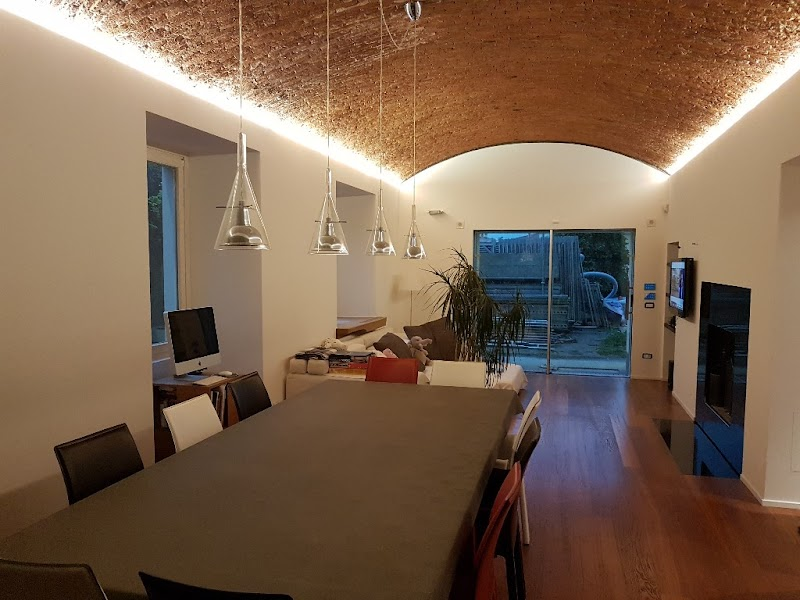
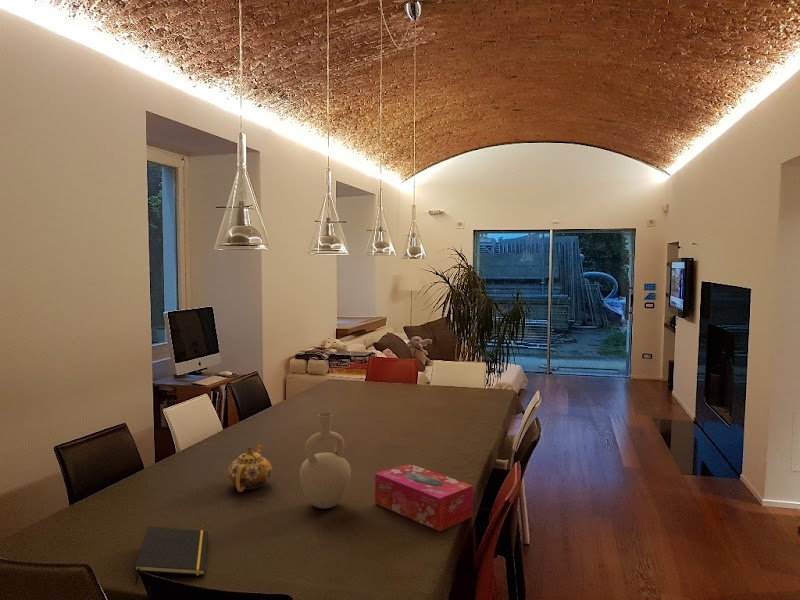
+ tissue box [374,463,474,532]
+ notepad [133,525,209,586]
+ vase [299,412,352,509]
+ teapot [227,443,273,493]
